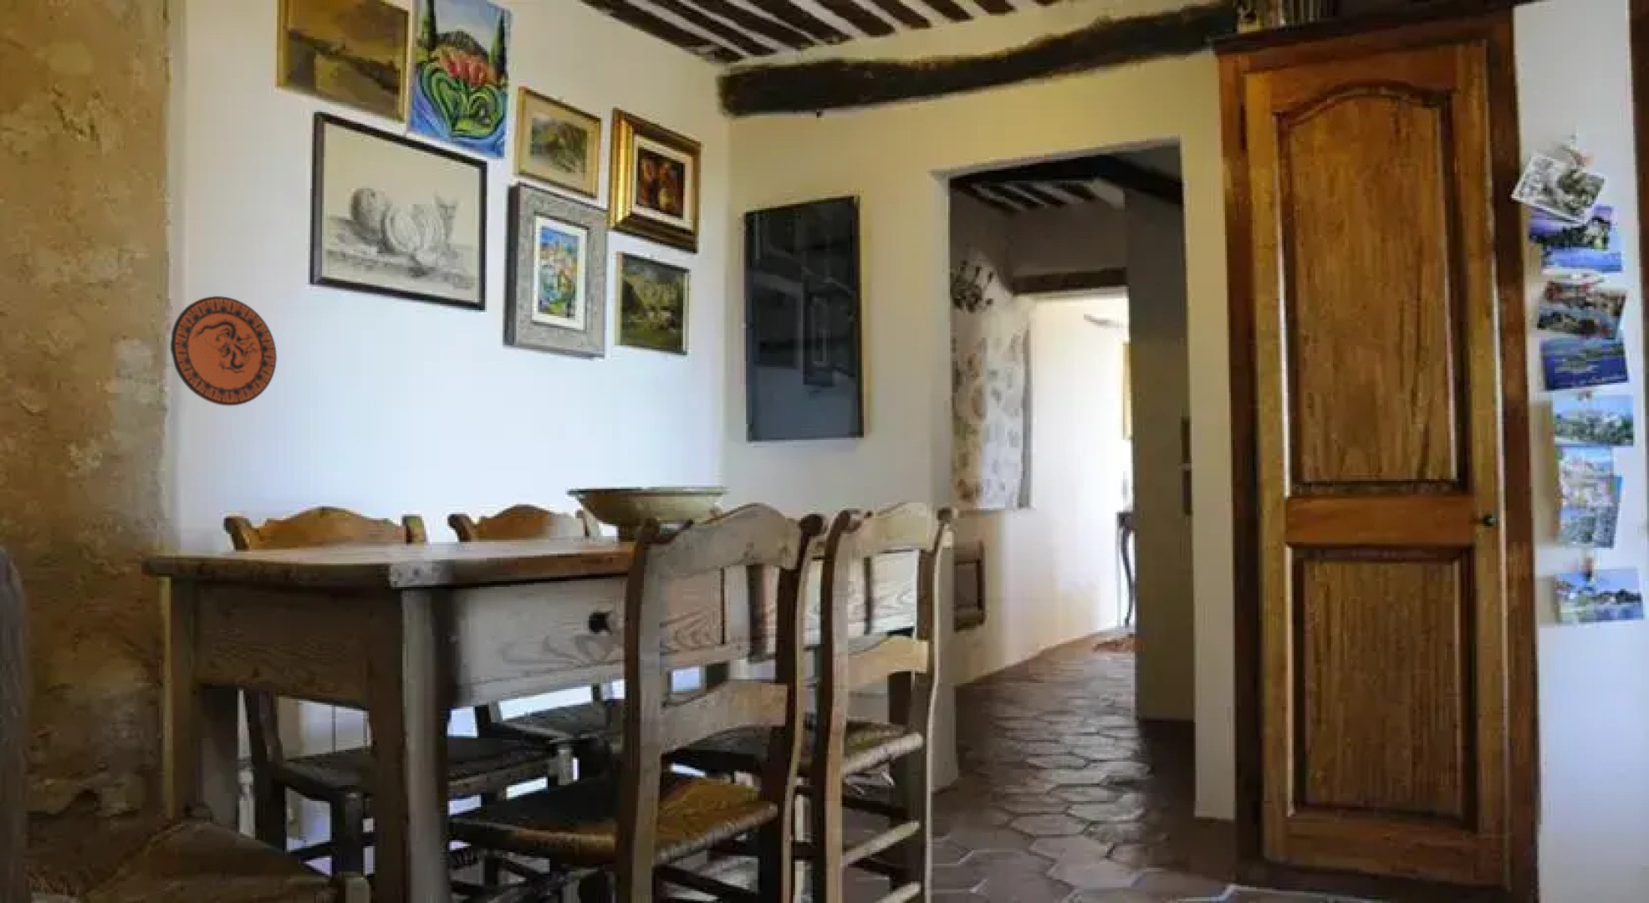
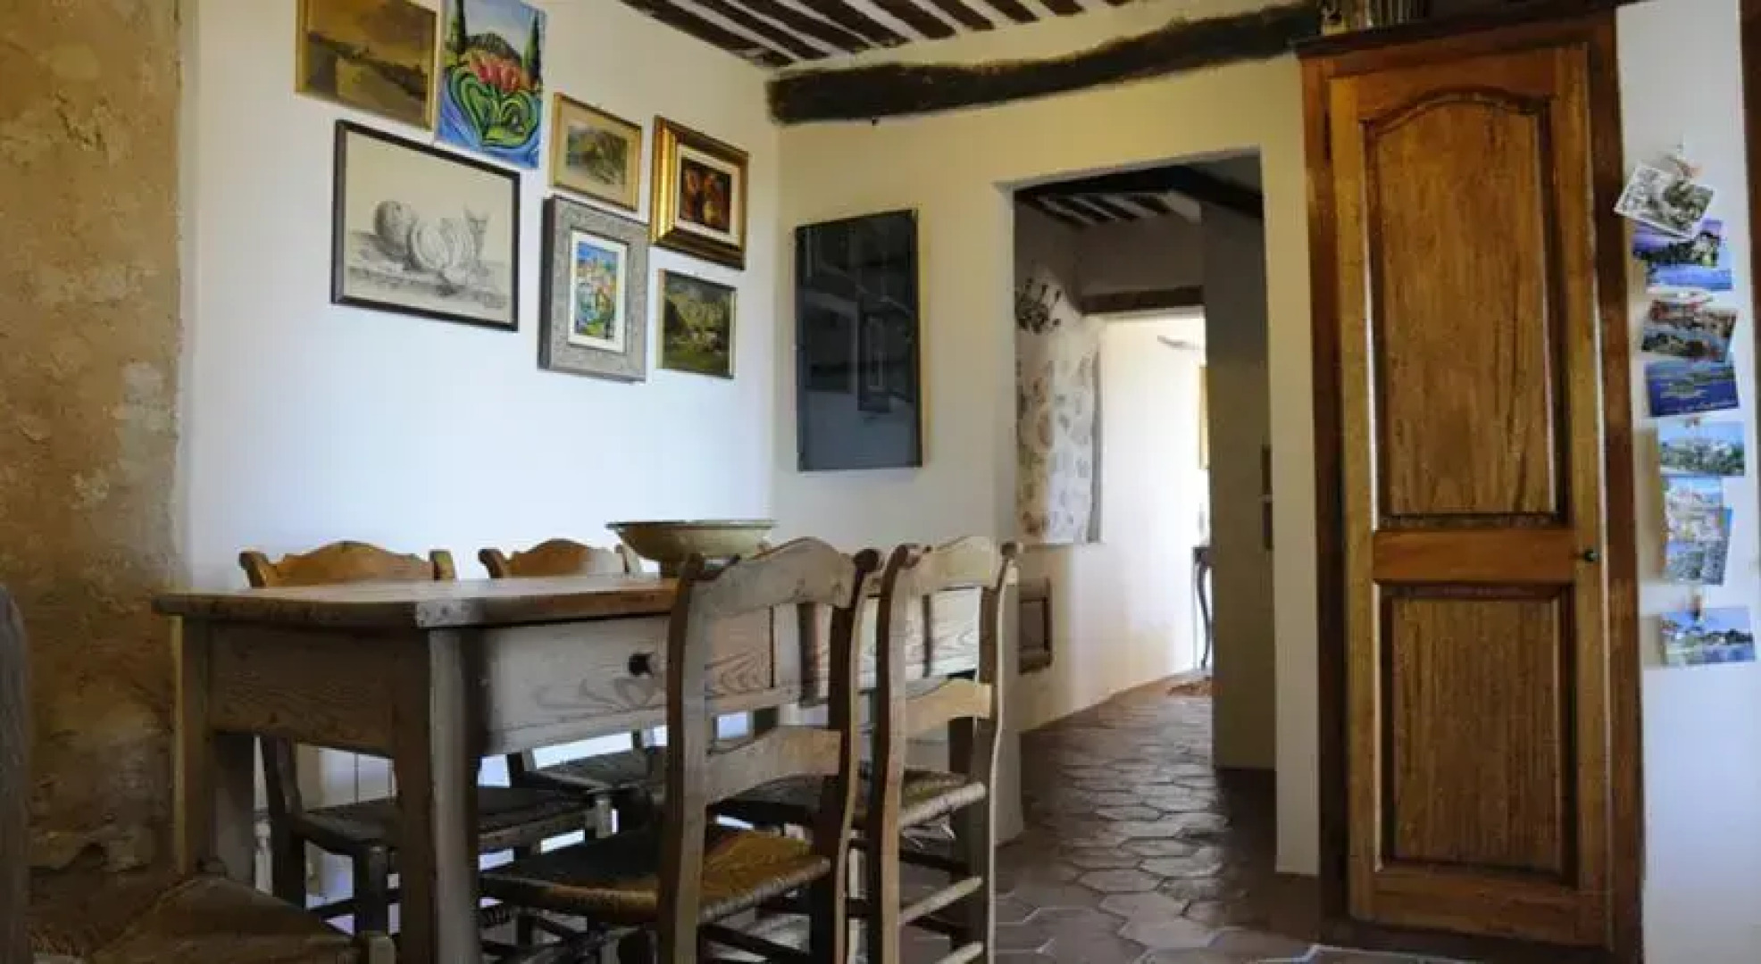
- decorative plate [170,295,278,406]
